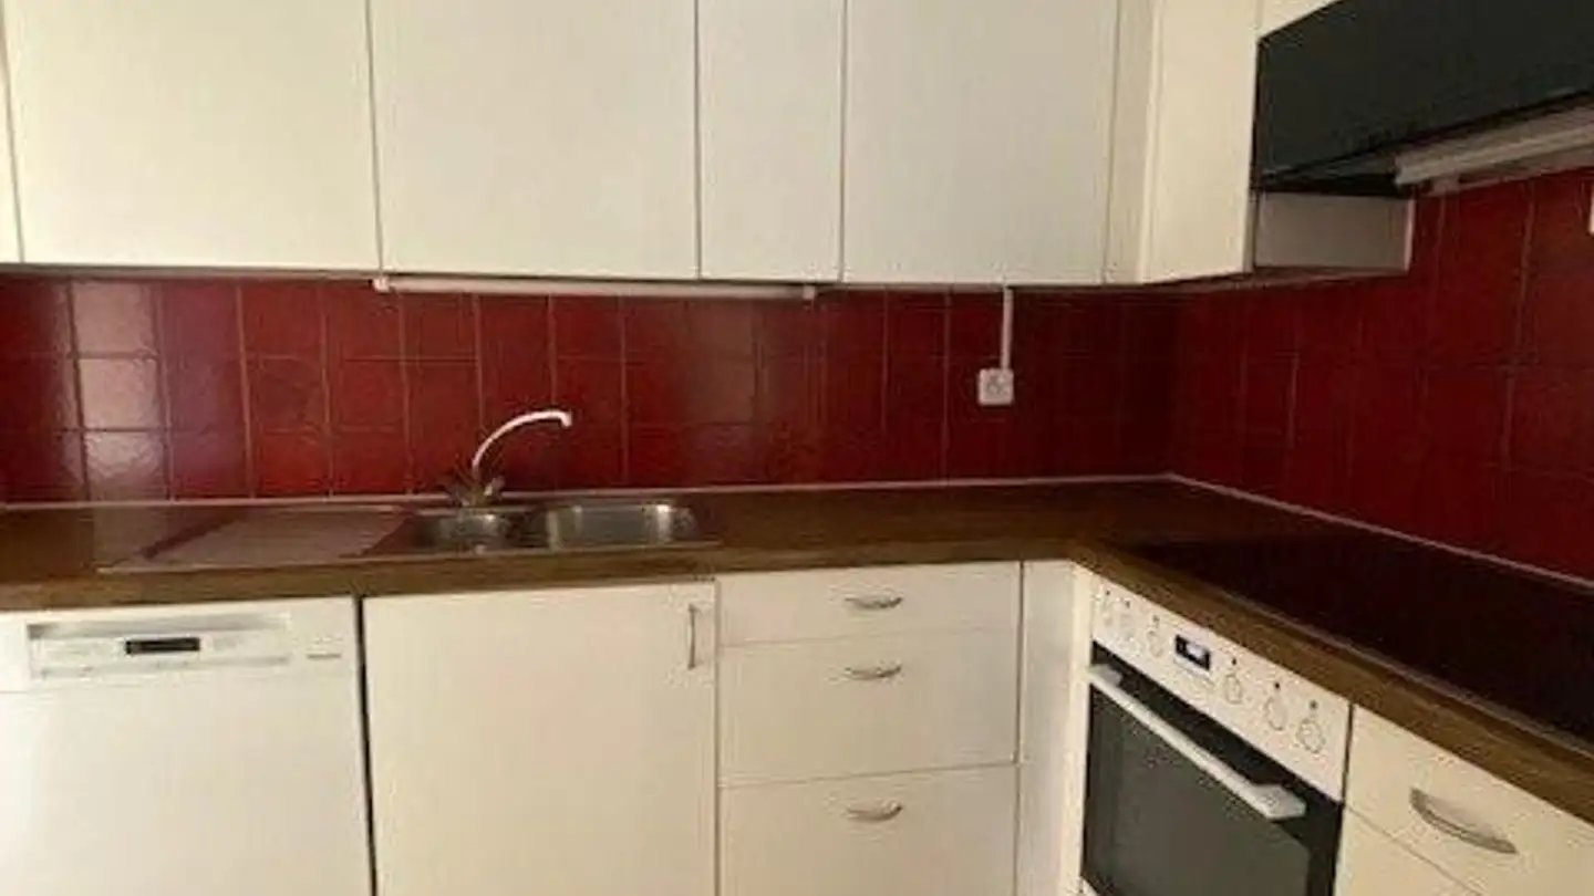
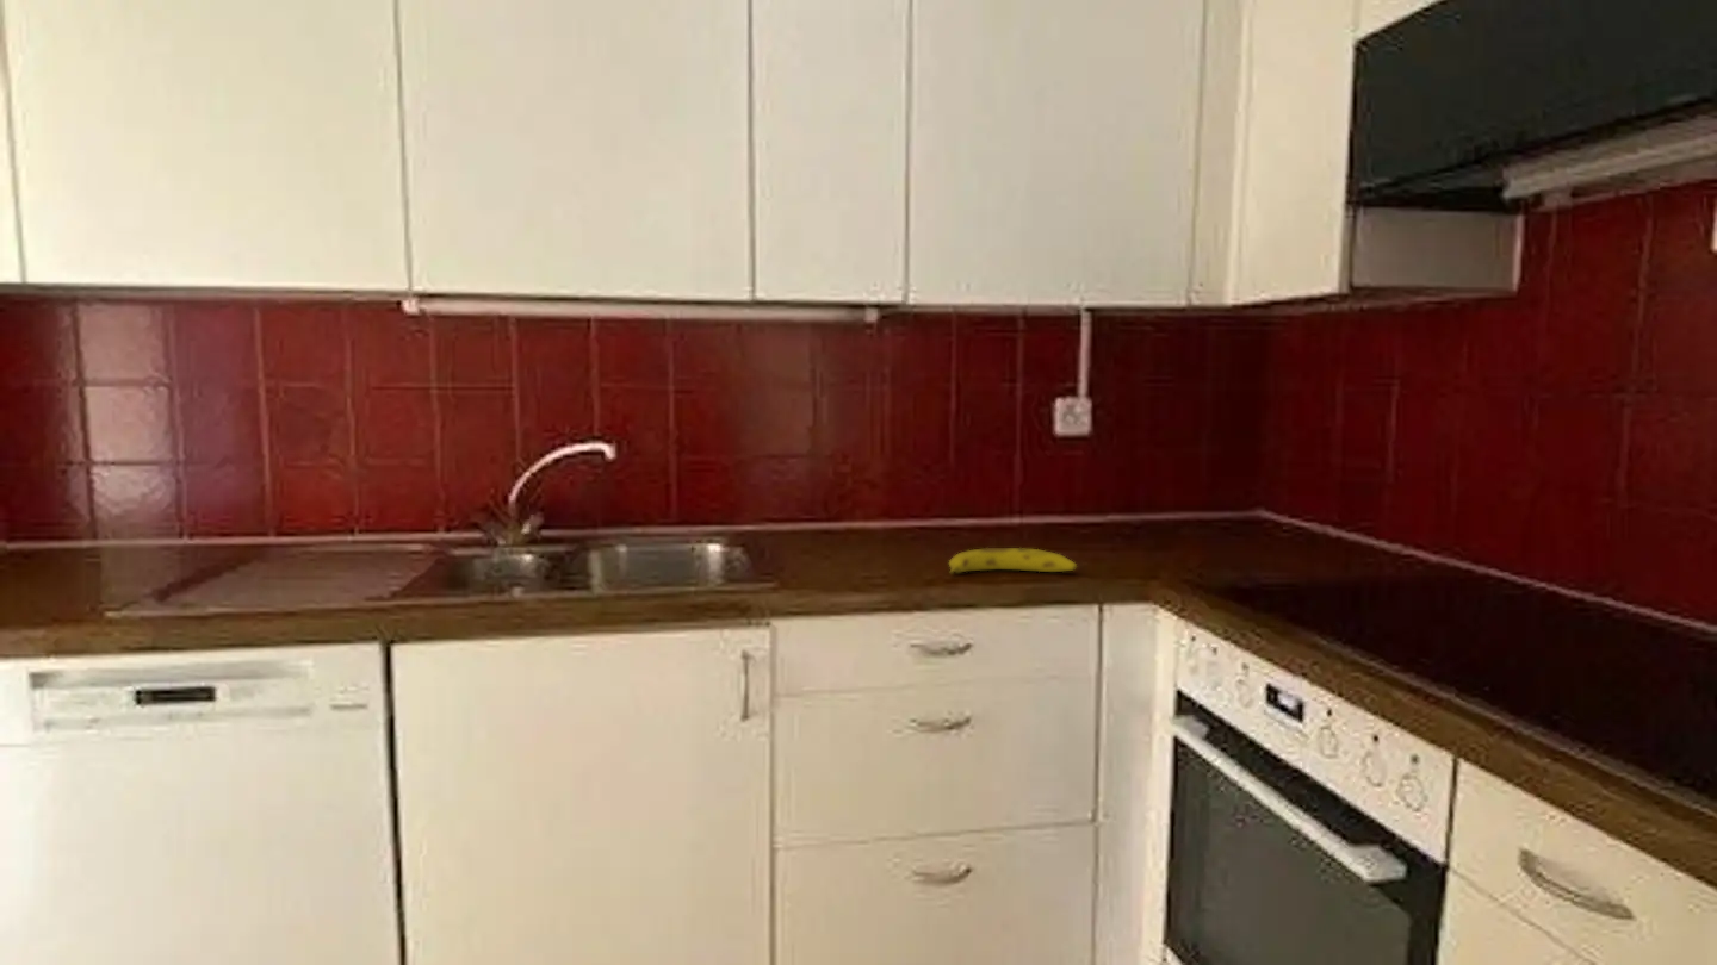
+ fruit [948,547,1078,575]
